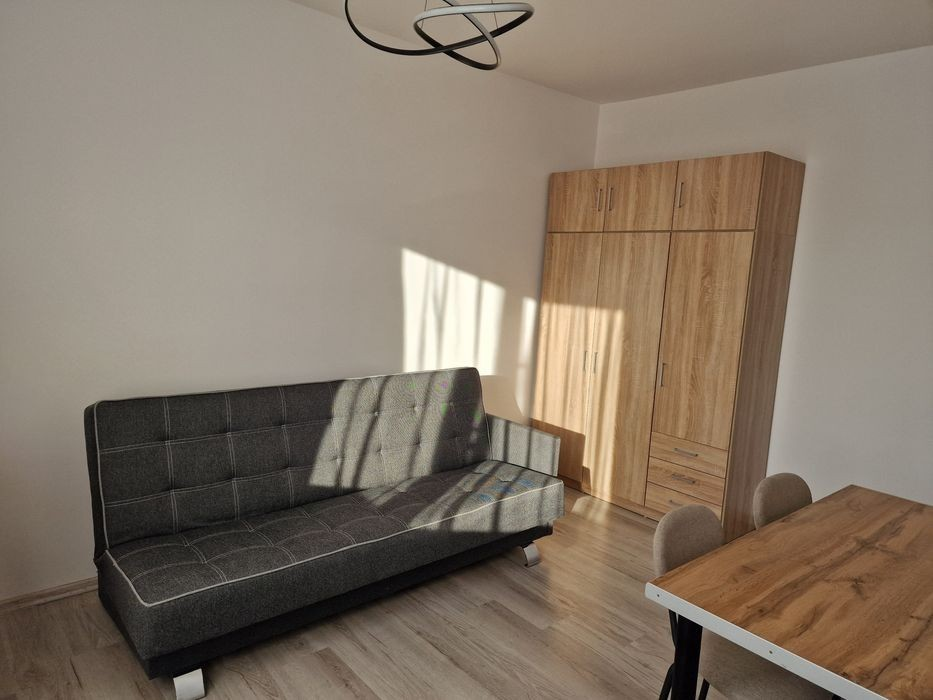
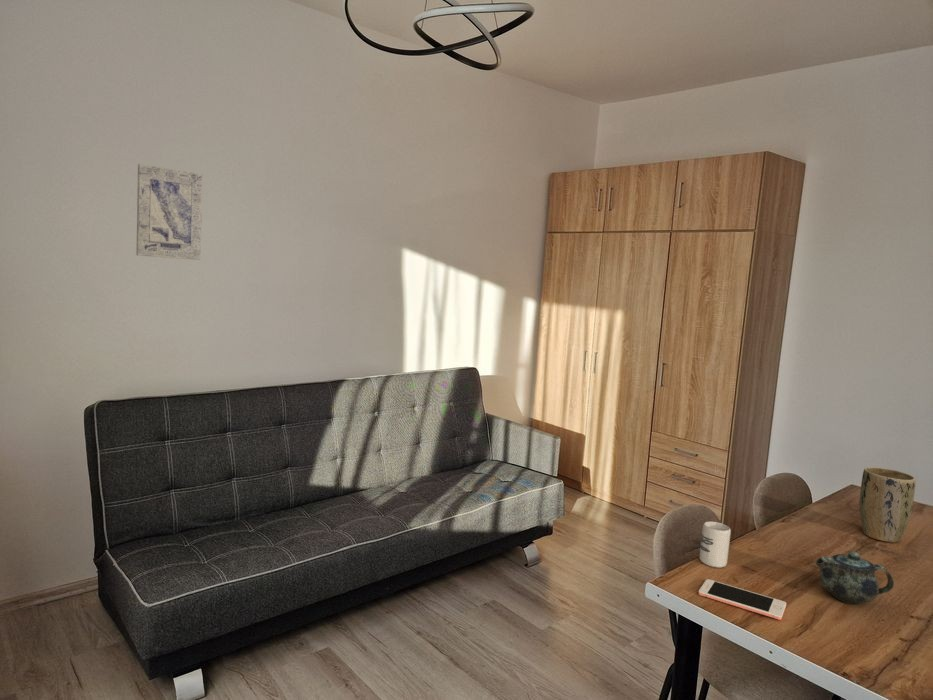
+ plant pot [858,466,917,543]
+ cell phone [697,578,787,621]
+ wall art [135,163,204,261]
+ chinaware [814,551,895,605]
+ cup [699,521,732,569]
